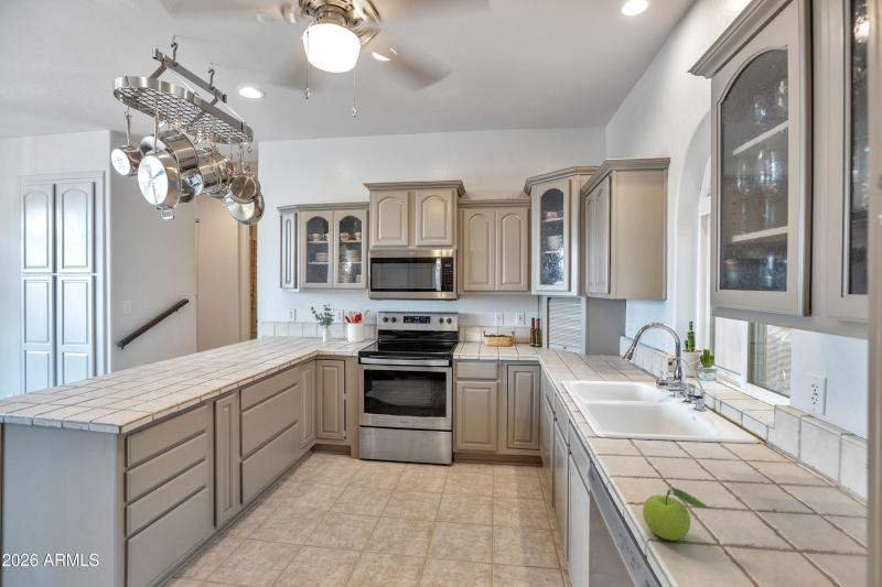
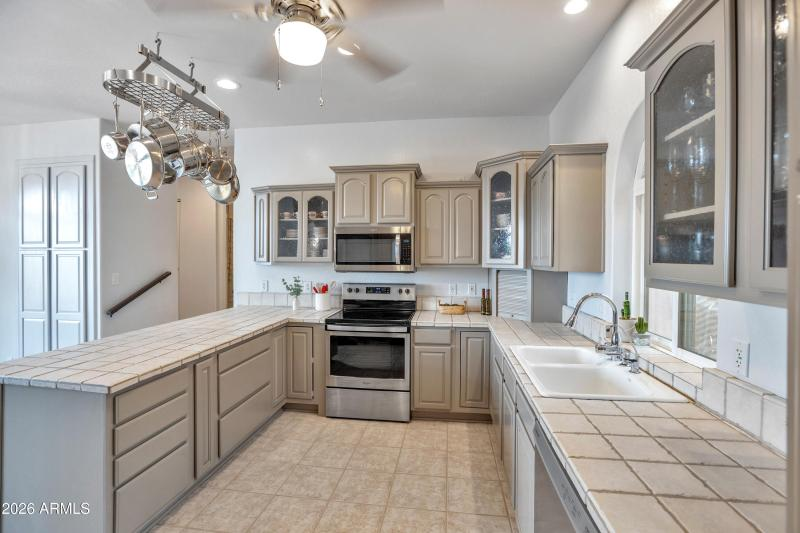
- fruit [642,487,711,542]
